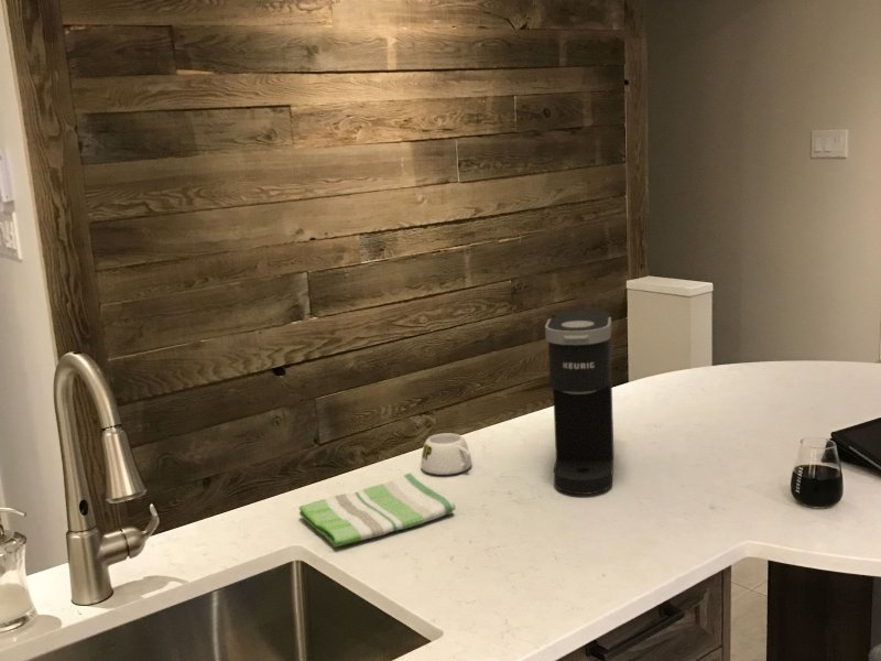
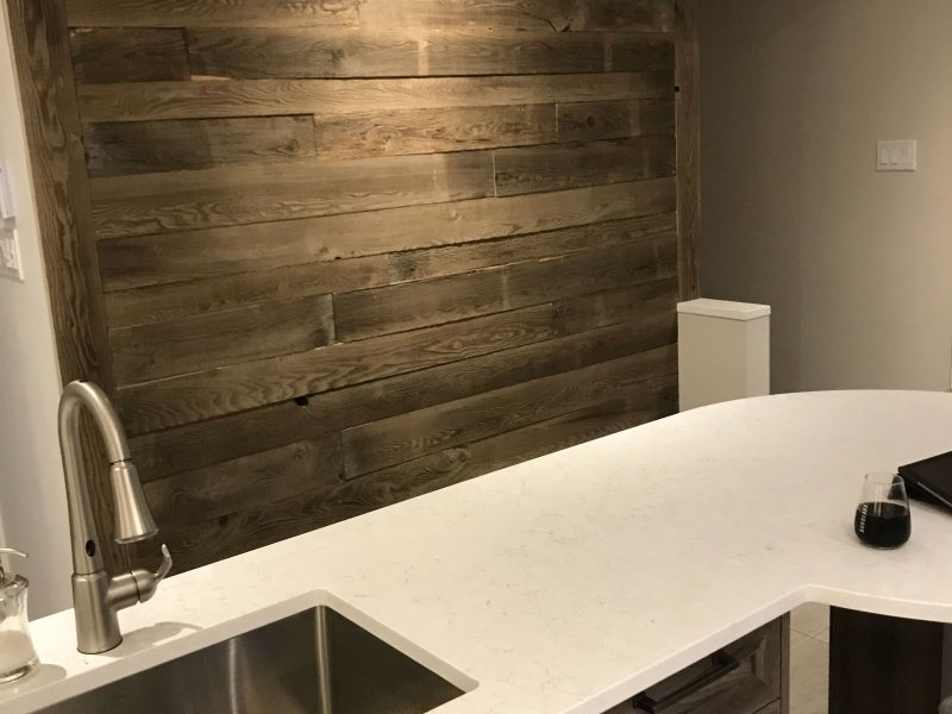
- mug [420,432,474,476]
- dish towel [298,472,457,549]
- coffee maker [544,308,614,496]
